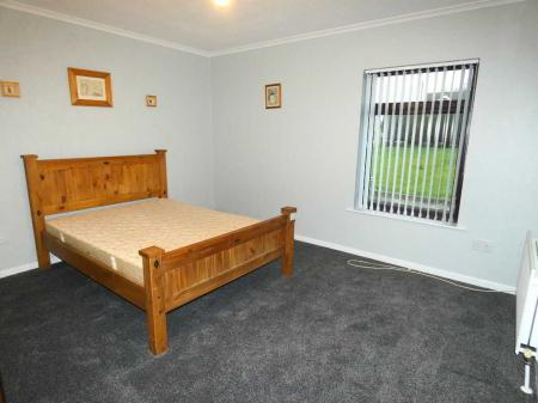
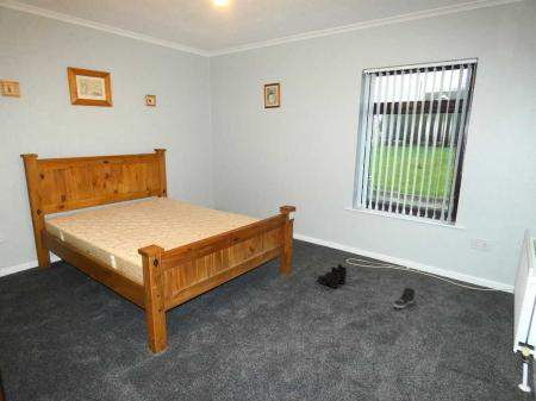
+ boots [316,263,349,289]
+ sneaker [392,287,416,309]
